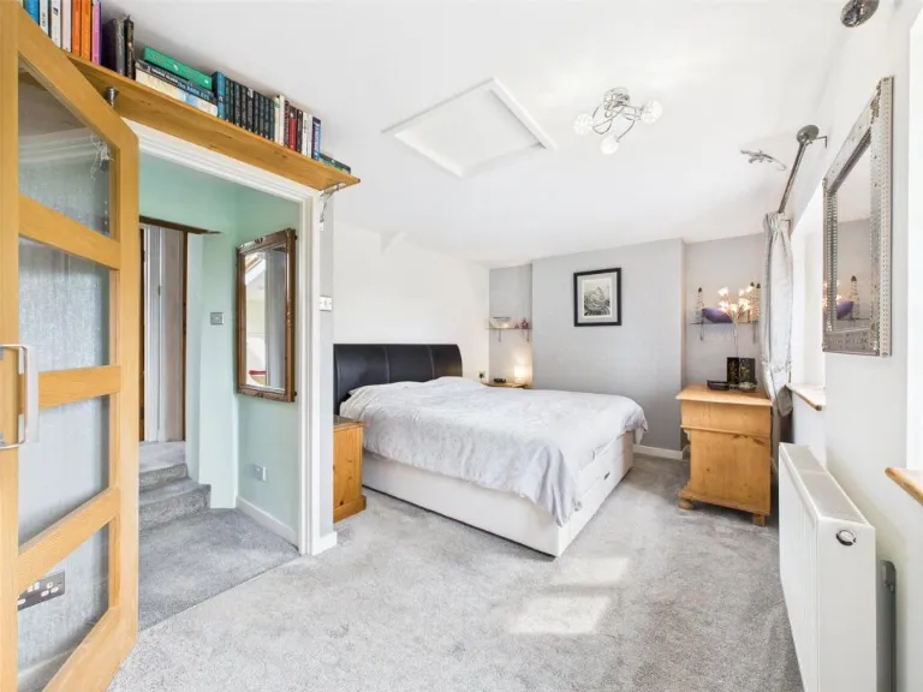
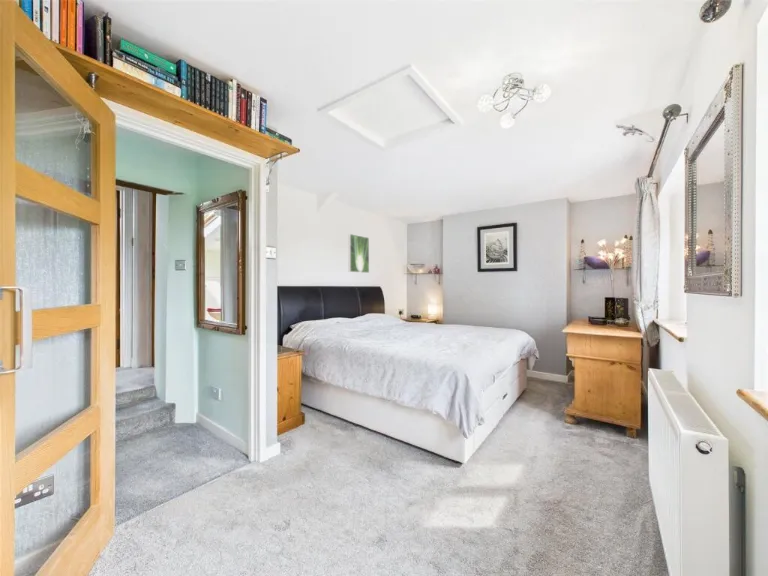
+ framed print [348,233,370,274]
